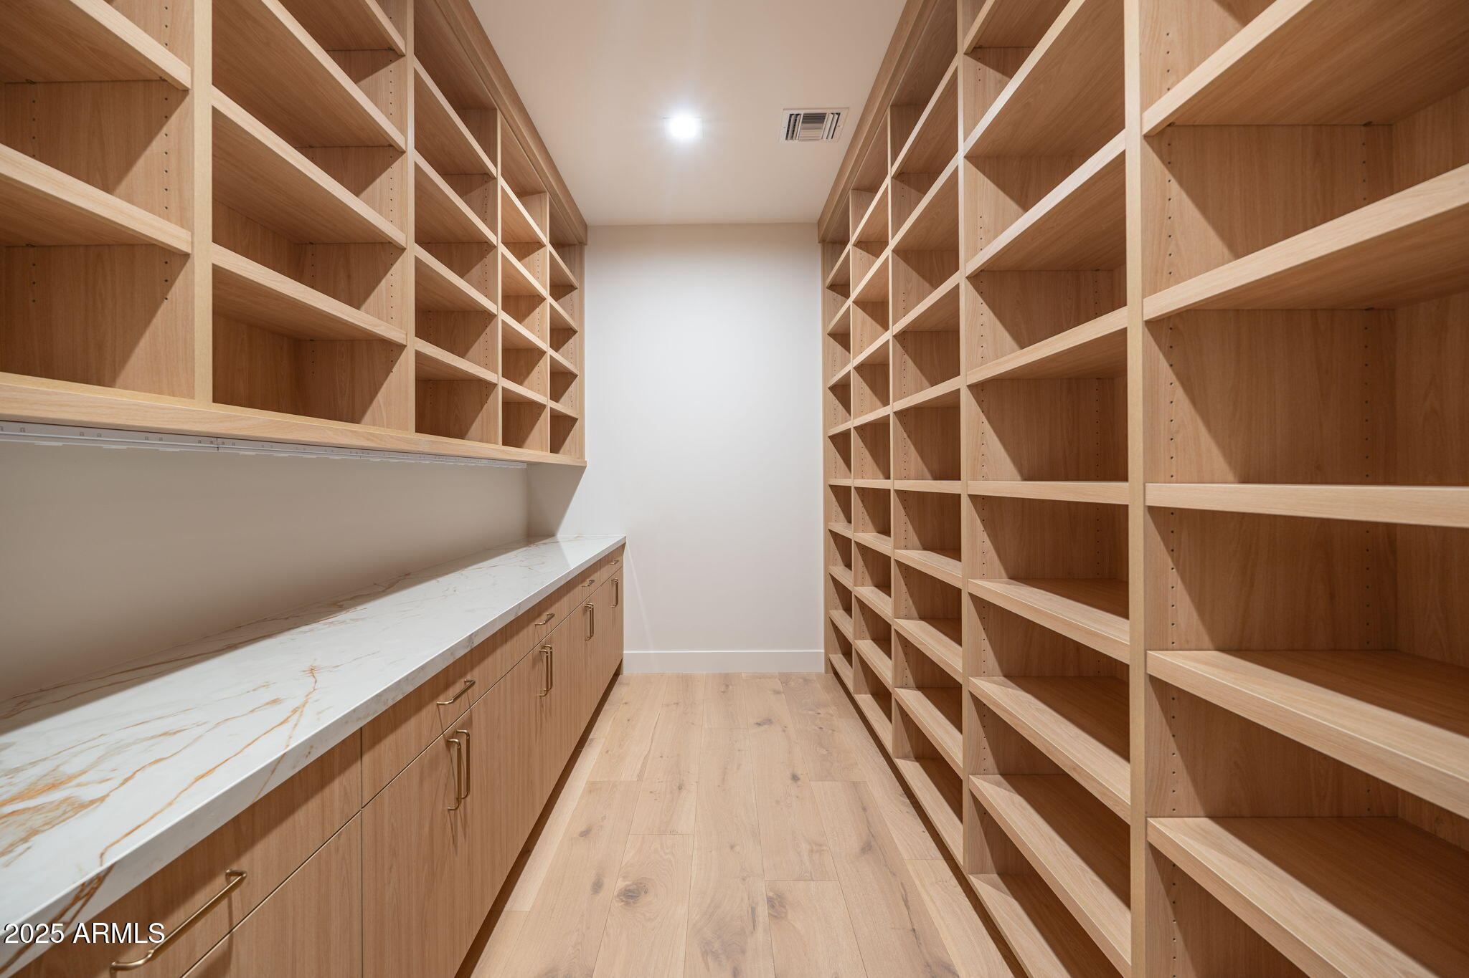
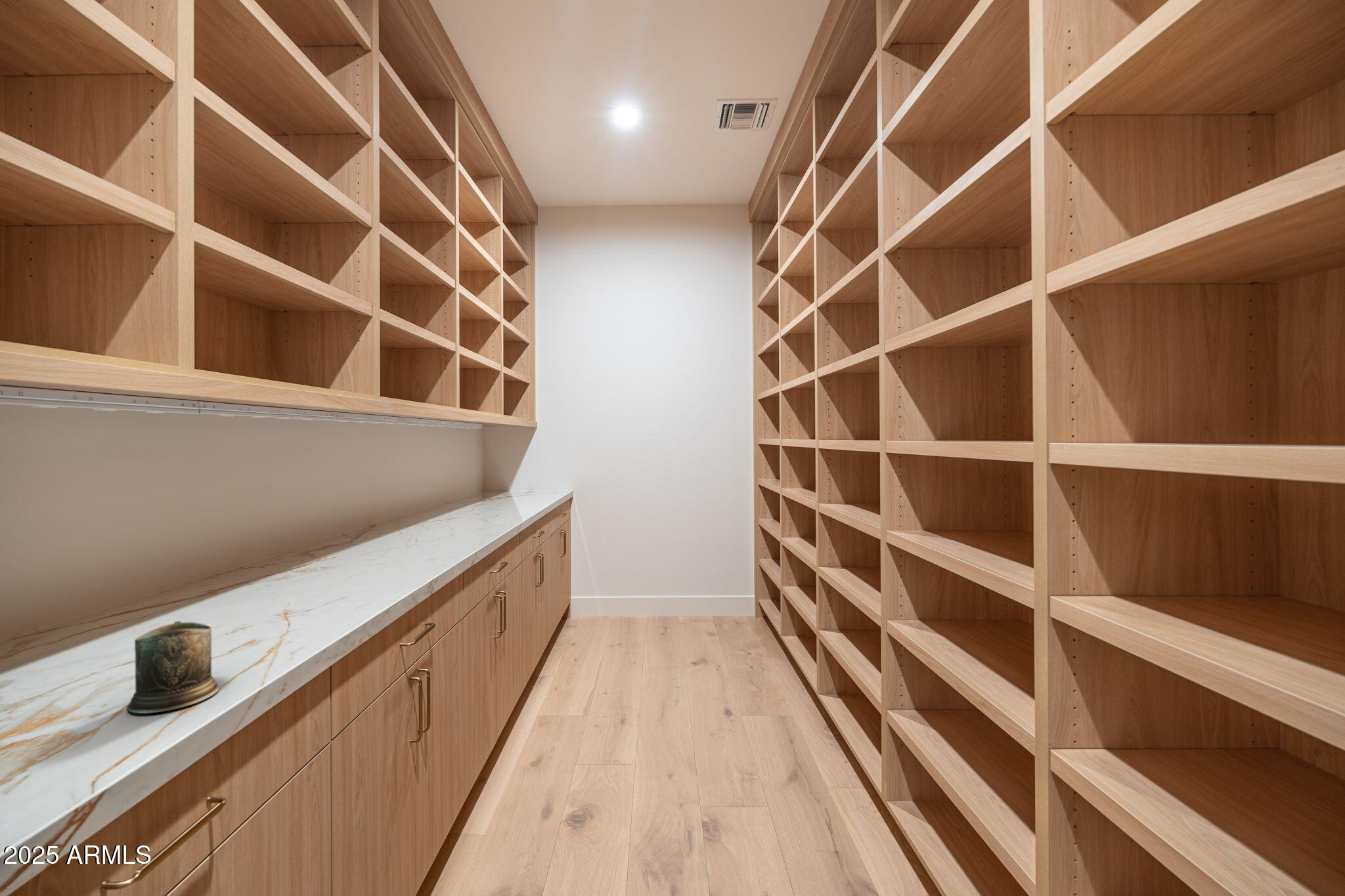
+ mug [126,620,220,714]
